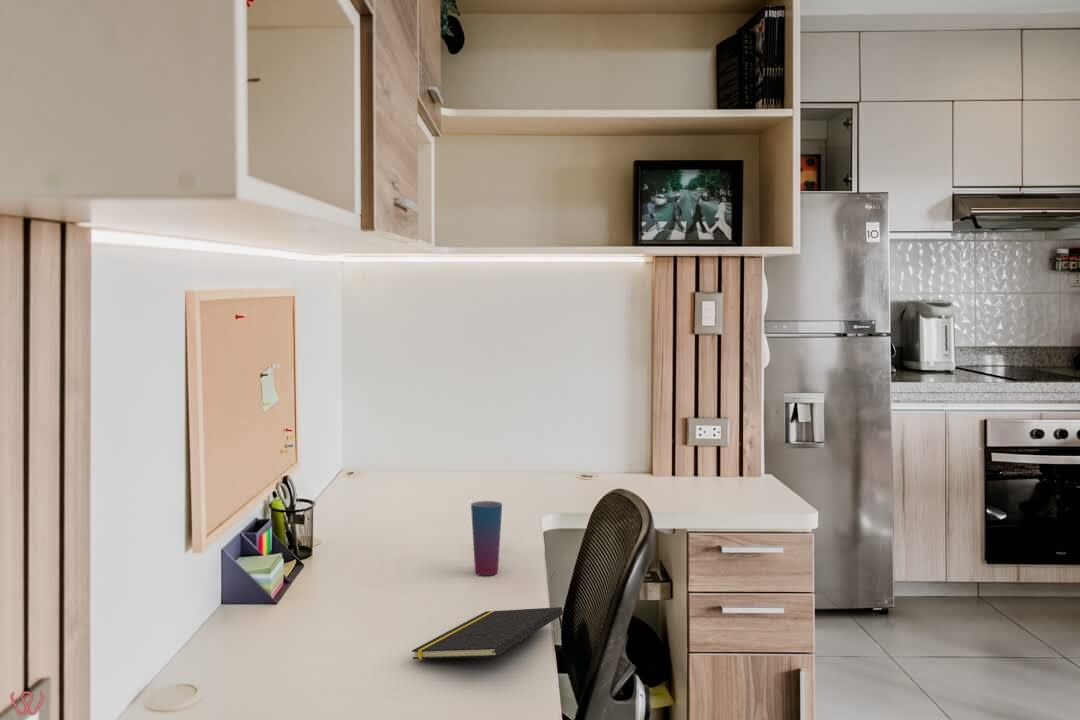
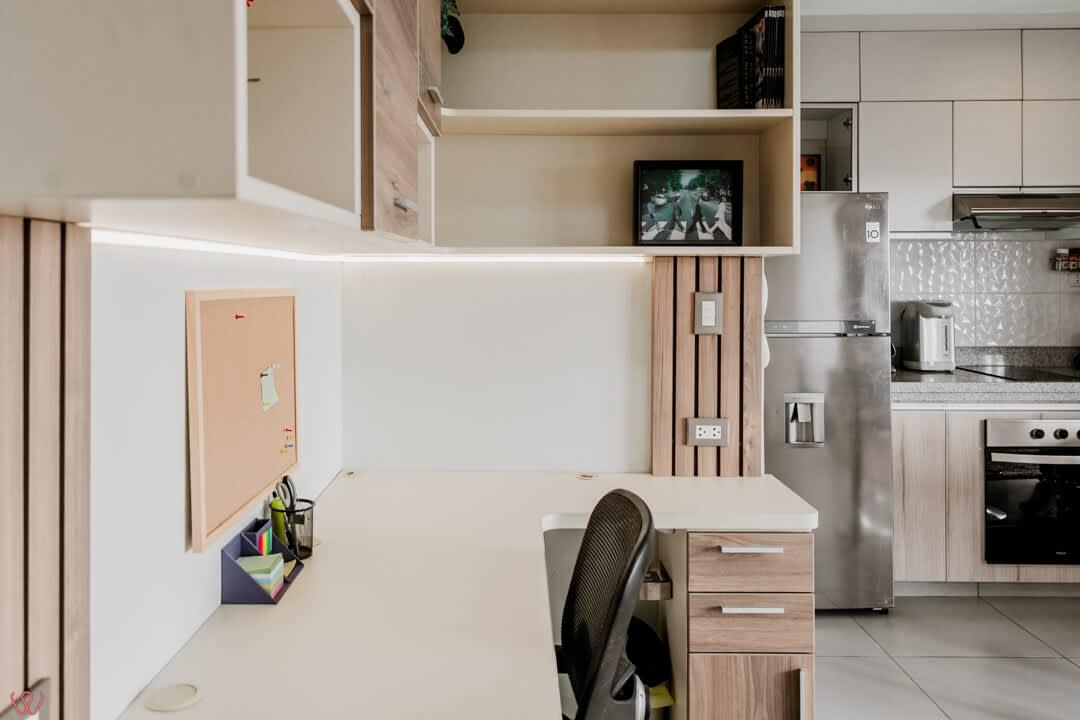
- cup [470,500,503,576]
- notepad [411,606,564,660]
